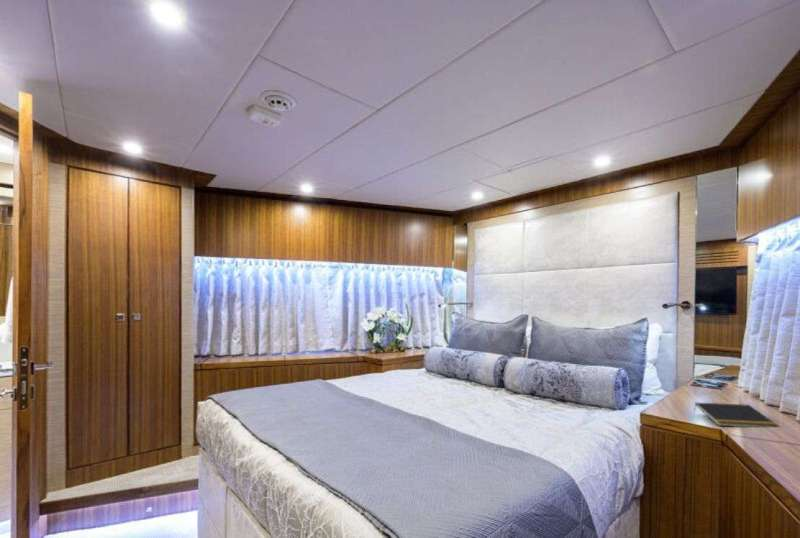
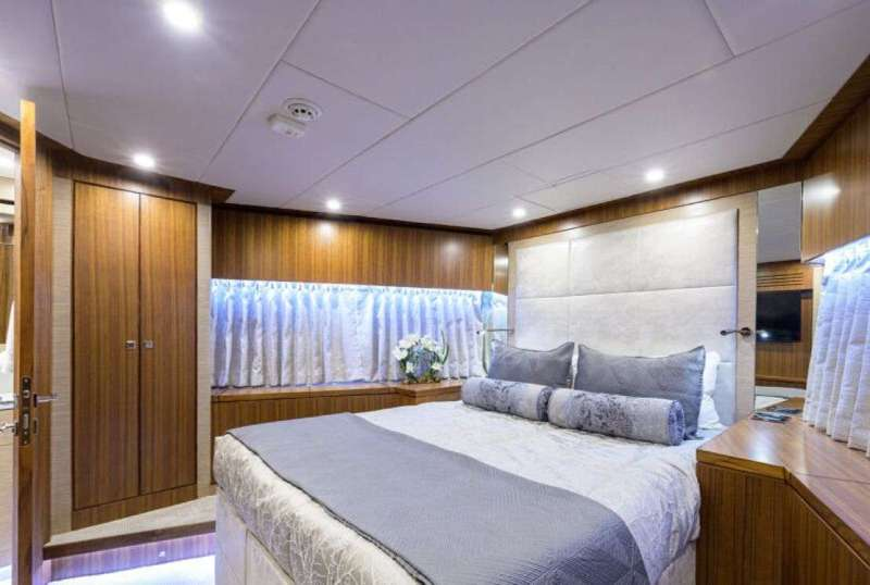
- notepad [693,402,779,428]
